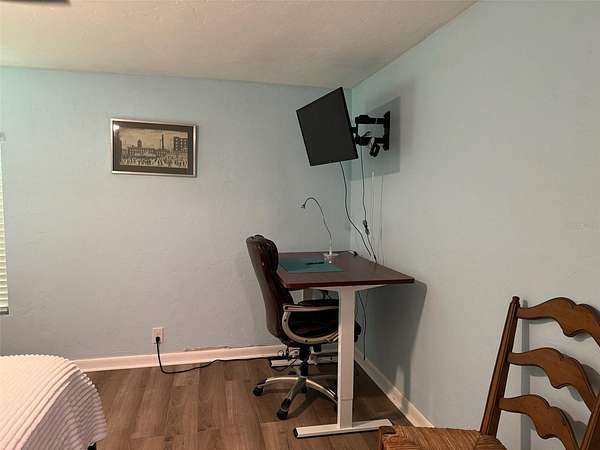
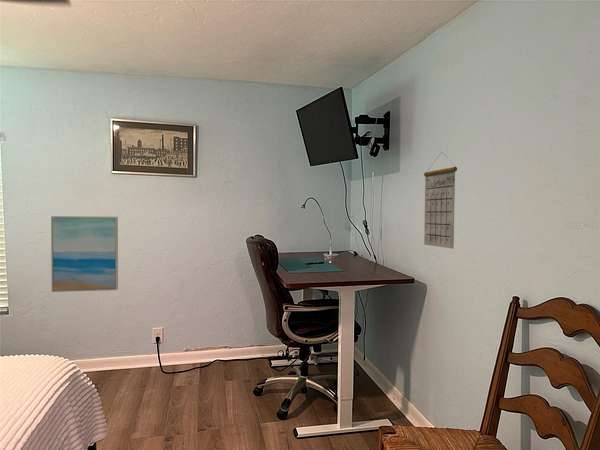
+ wall art [50,215,119,293]
+ calendar [423,151,458,250]
